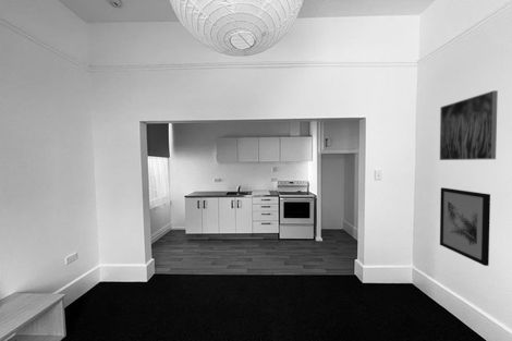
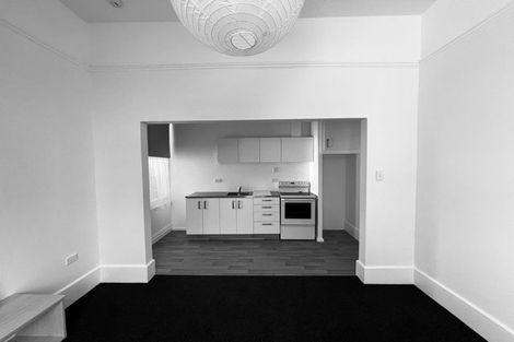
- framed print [439,89,499,161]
- wall art [439,186,491,267]
